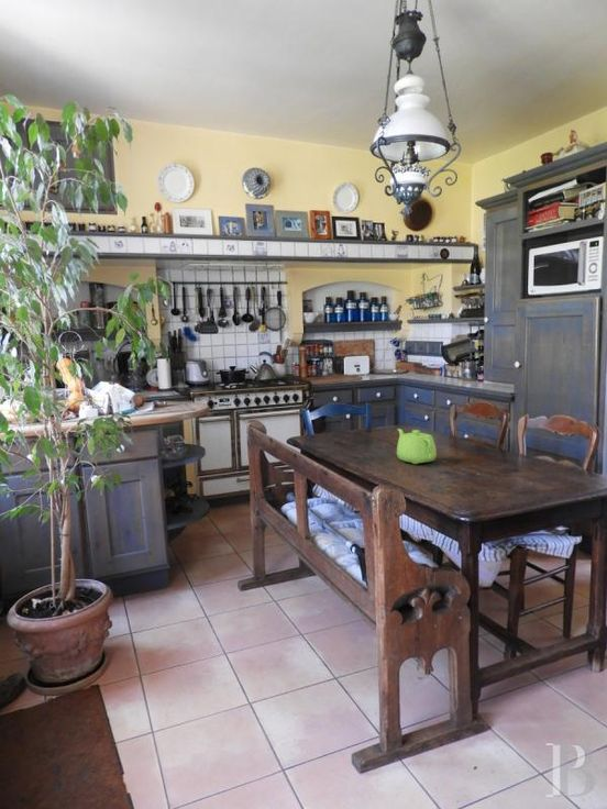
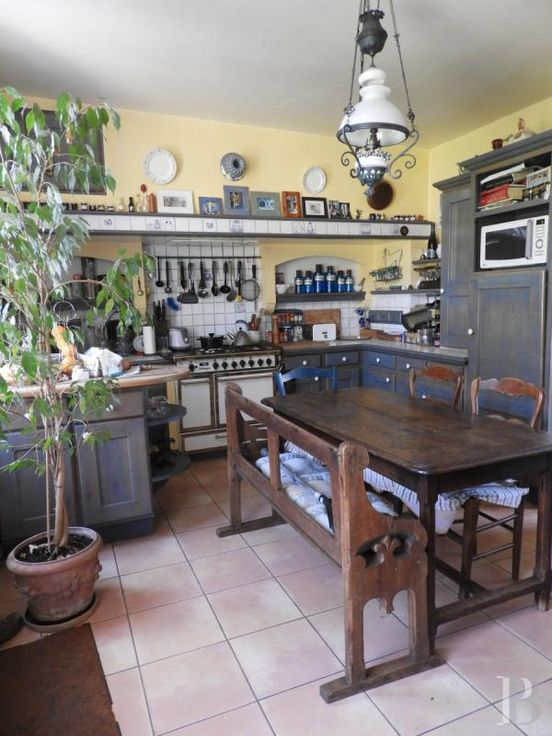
- teapot [396,428,438,465]
